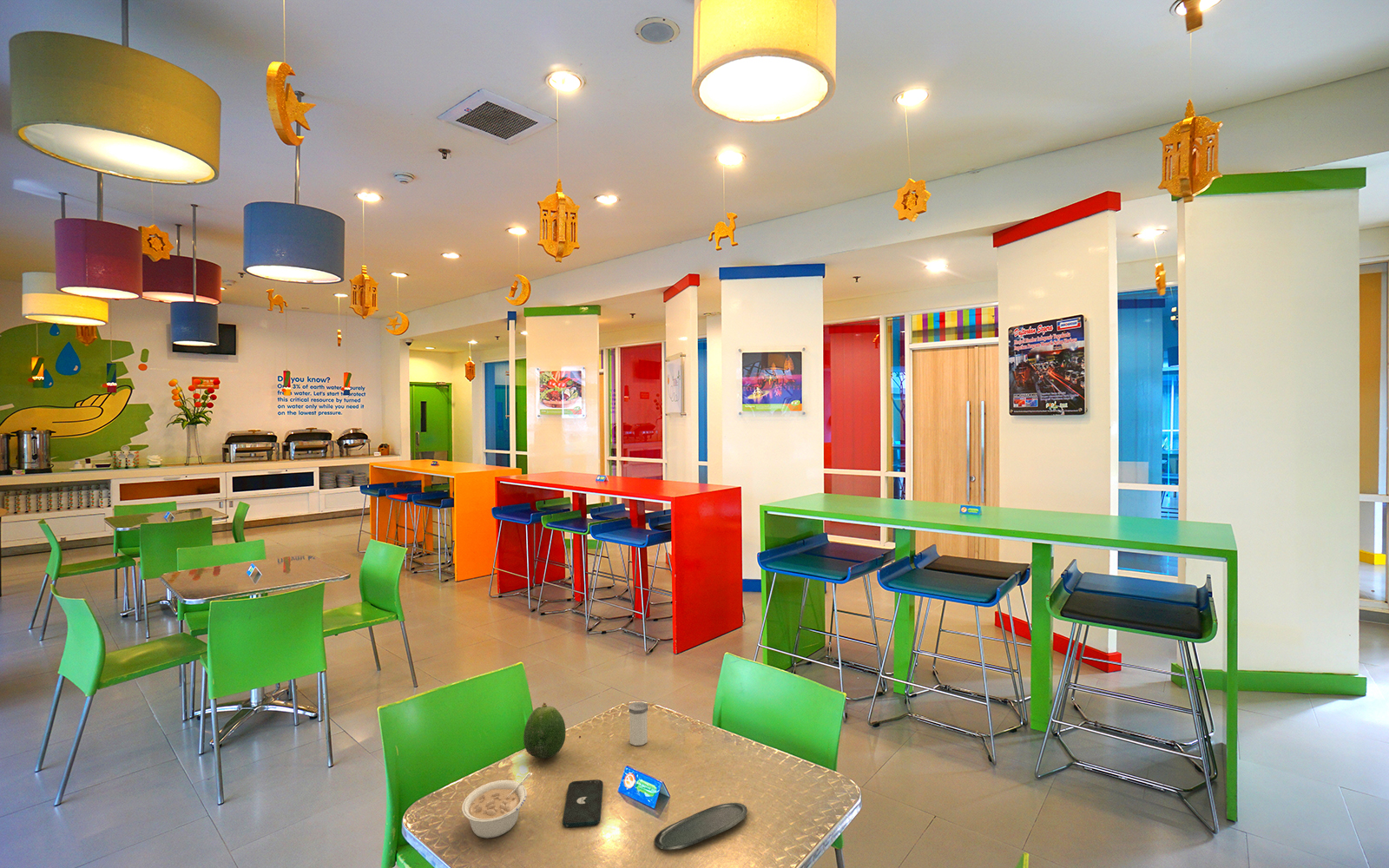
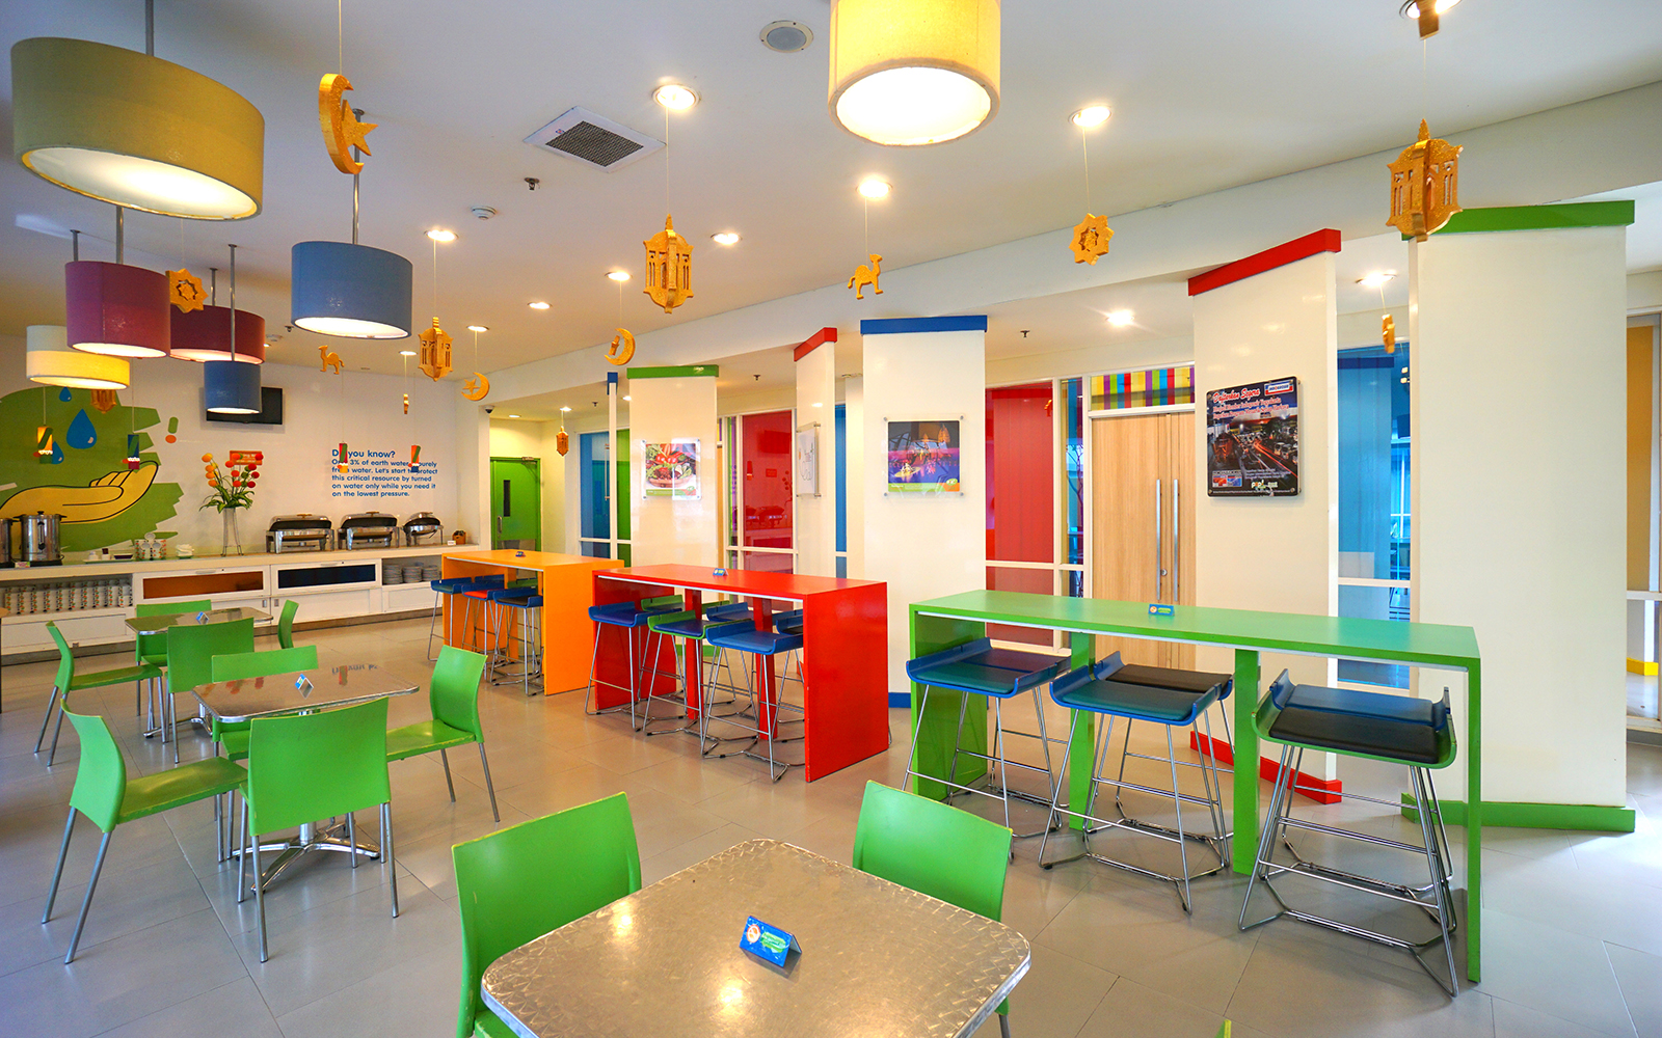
- smartphone [562,779,604,828]
- legume [461,772,533,839]
- fruit [523,702,567,759]
- oval tray [654,802,748,851]
- salt shaker [628,701,648,746]
